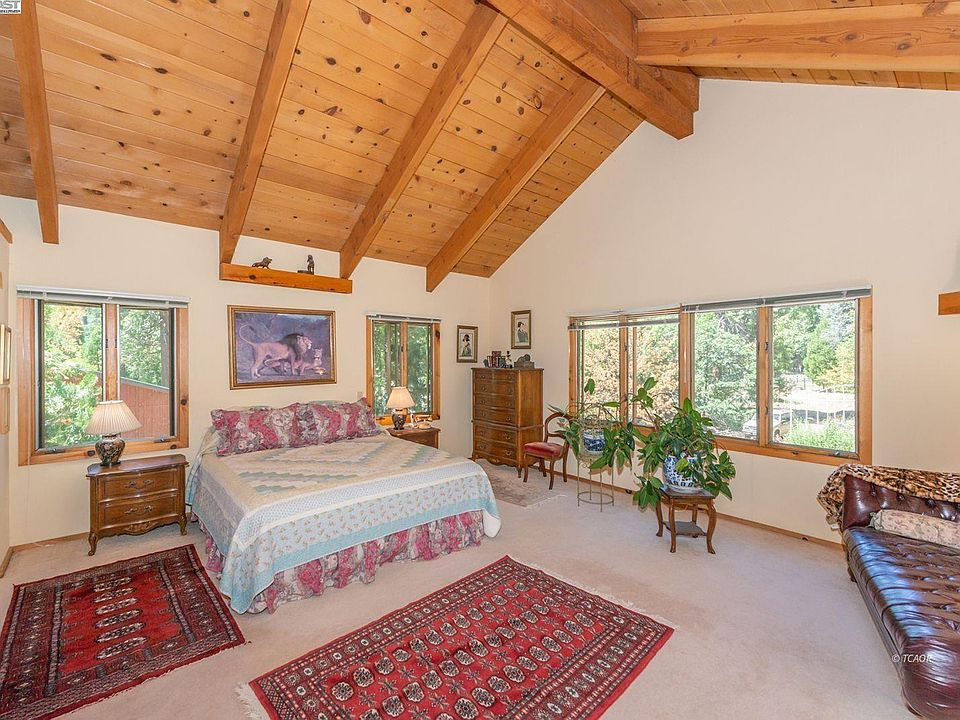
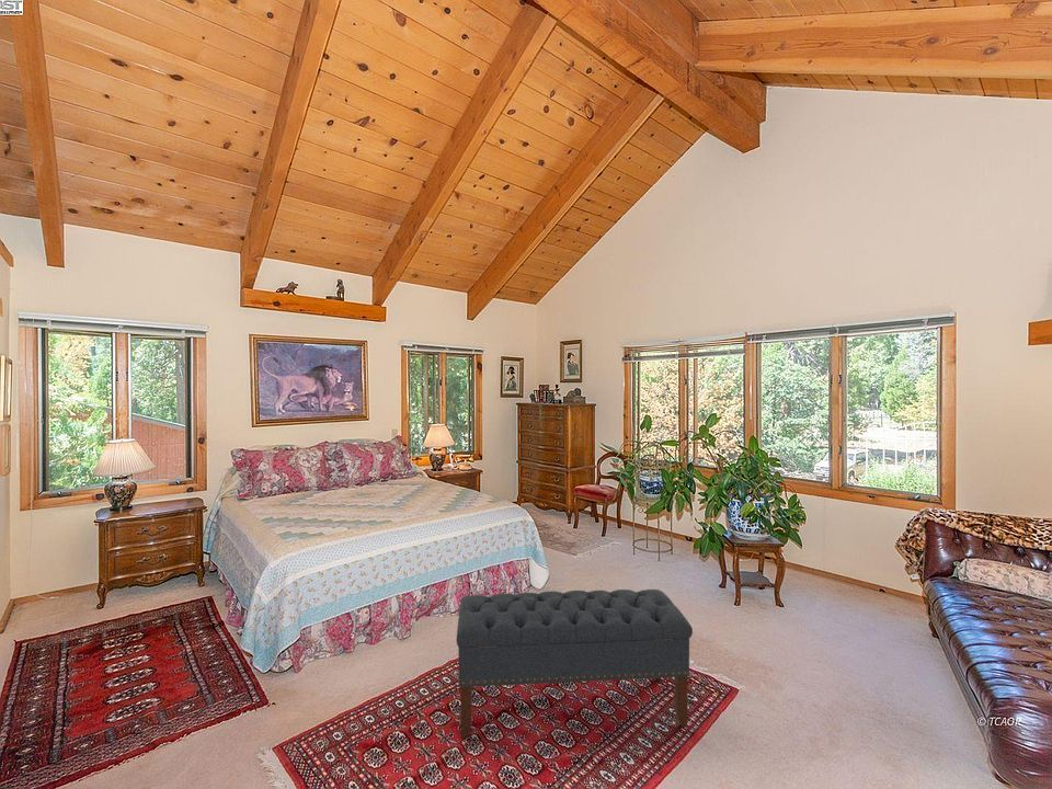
+ bench [455,588,694,740]
